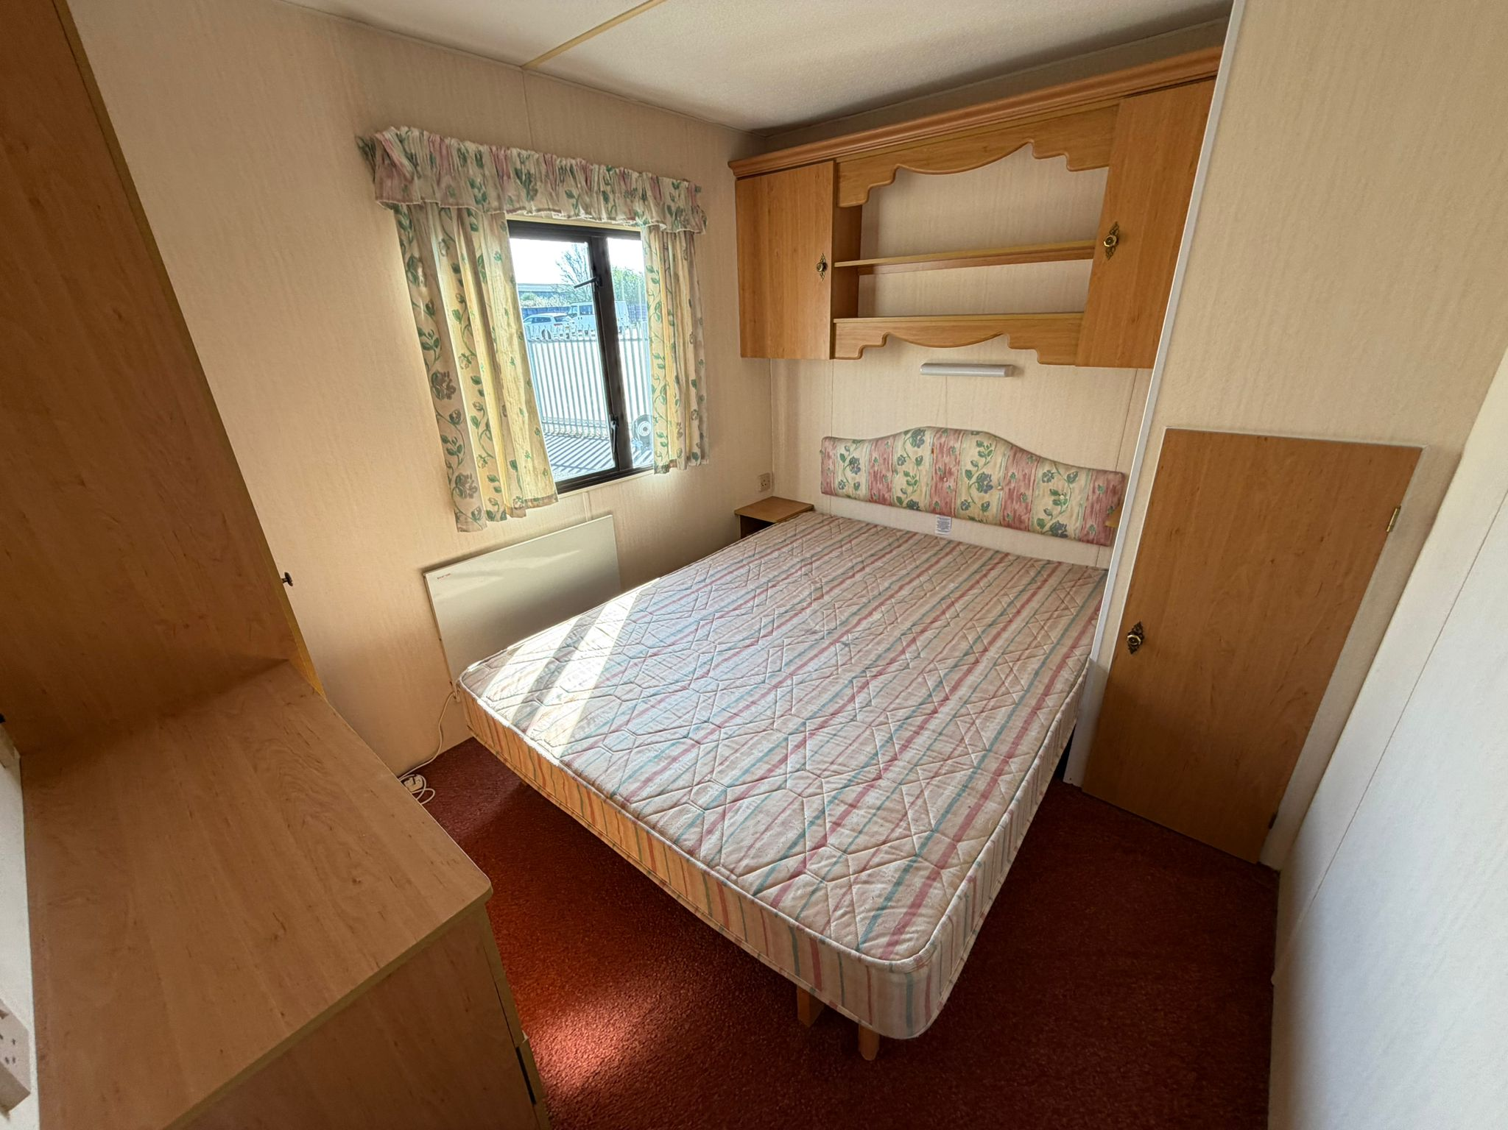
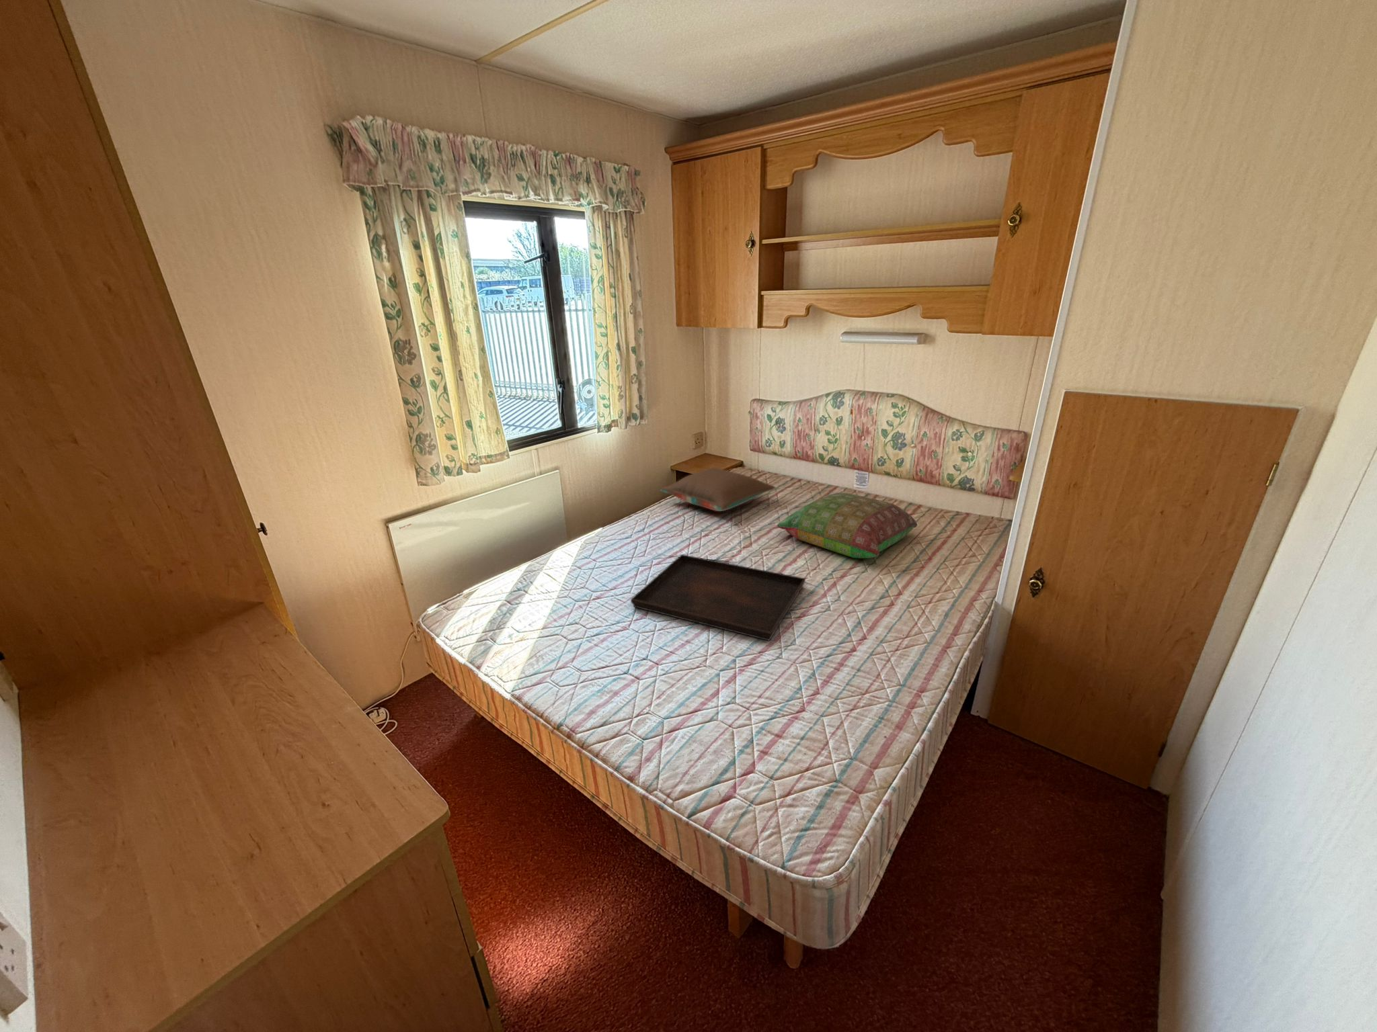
+ pillow [776,492,917,559]
+ serving tray [630,554,807,642]
+ pillow [659,467,776,512]
